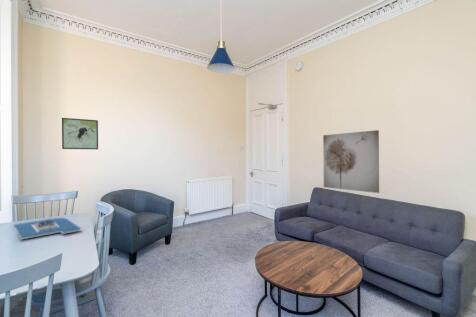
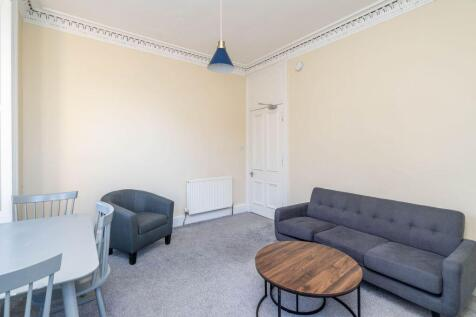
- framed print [61,117,99,150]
- board game [13,217,83,240]
- wall art [322,129,380,194]
